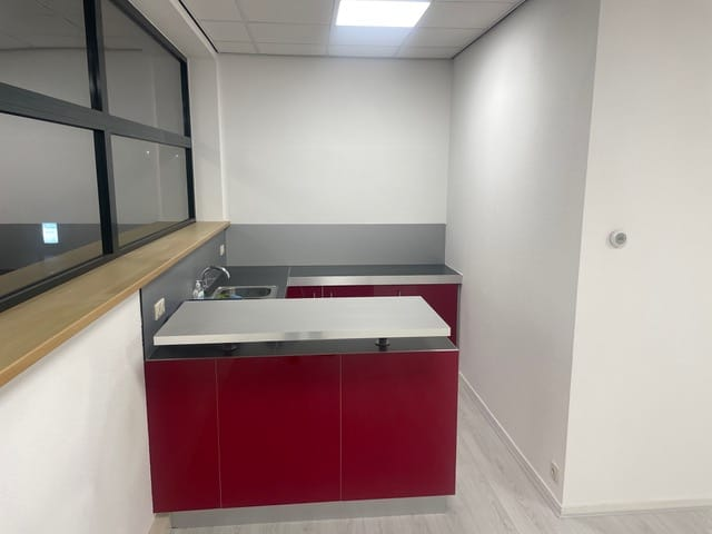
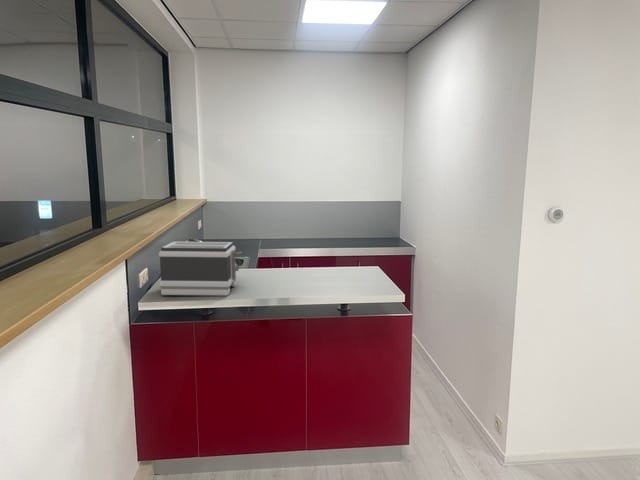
+ toaster [158,240,243,297]
